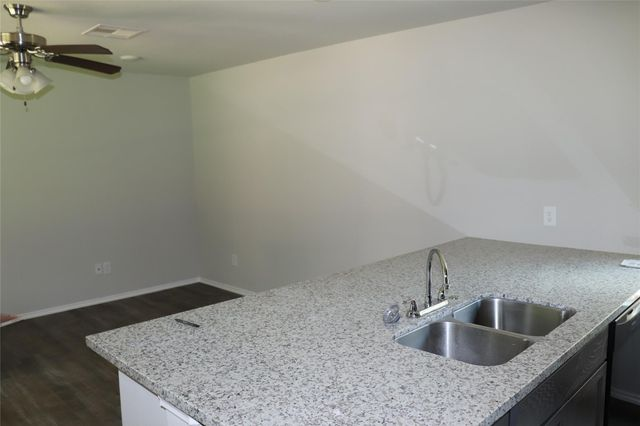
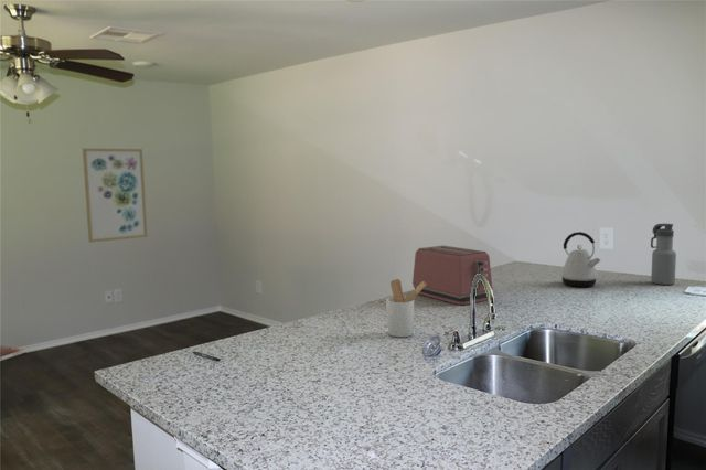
+ kettle [559,231,601,288]
+ wall art [82,148,148,244]
+ water bottle [650,223,677,286]
+ toaster [411,245,493,306]
+ utensil holder [385,278,426,338]
